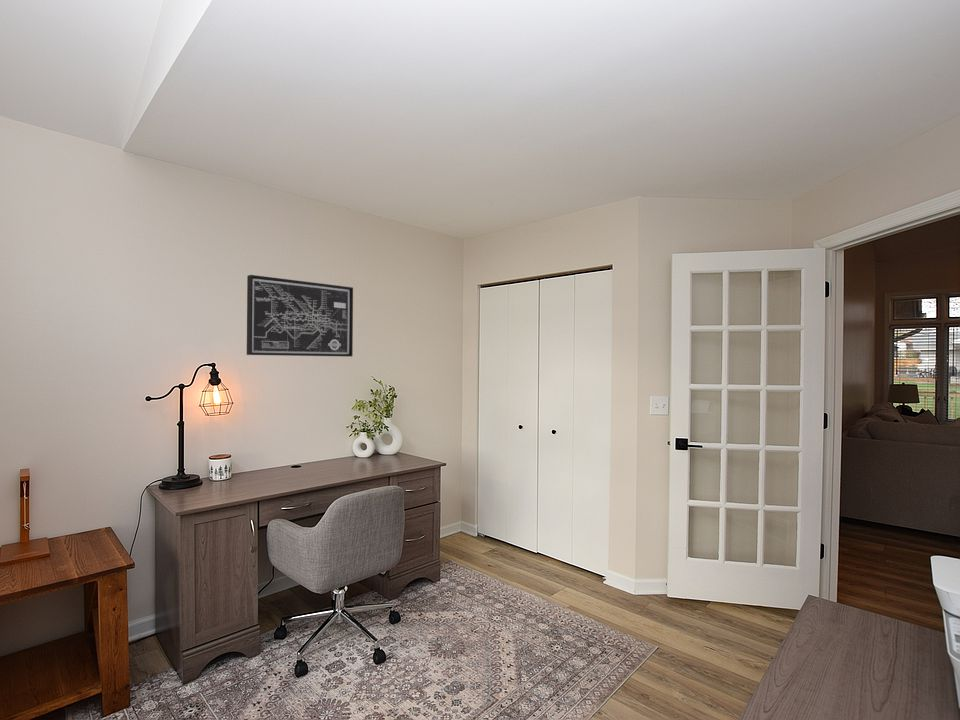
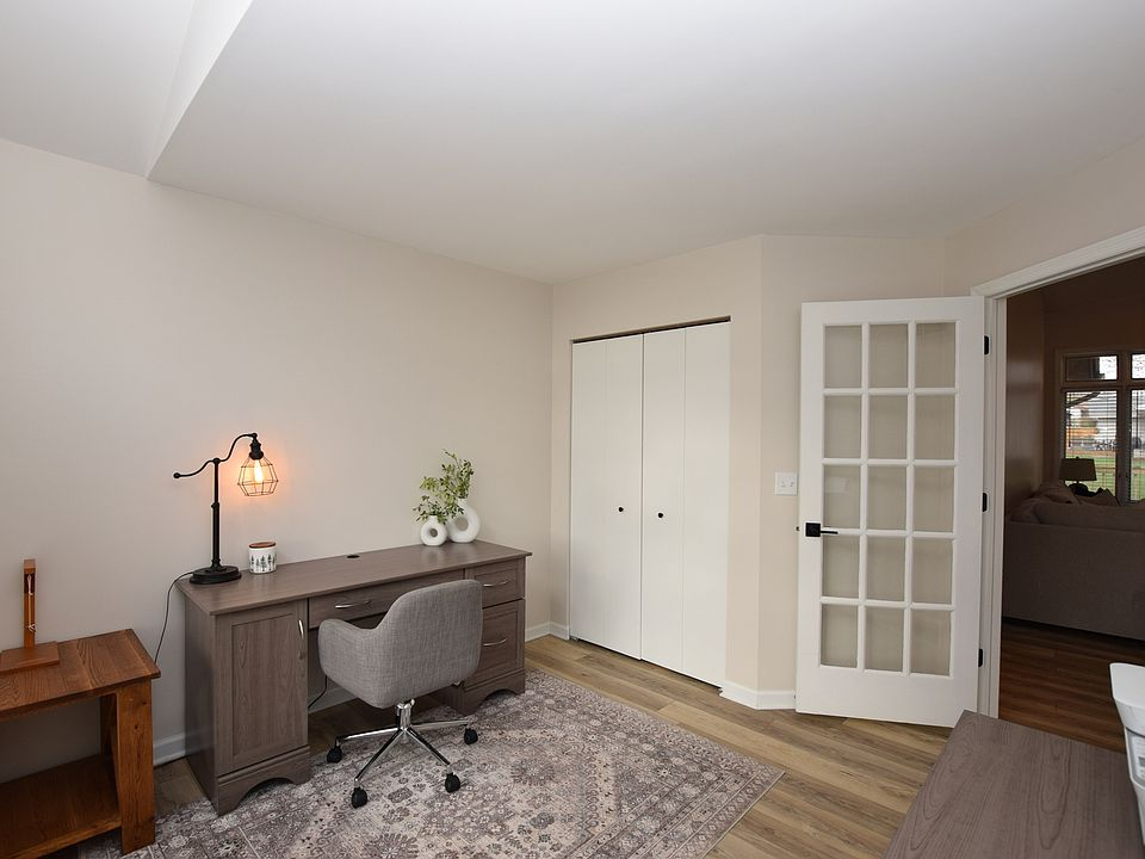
- wall art [246,274,354,358]
